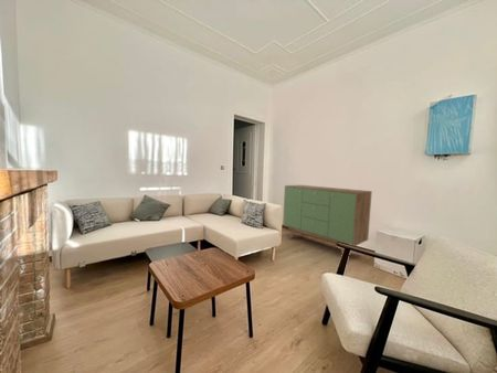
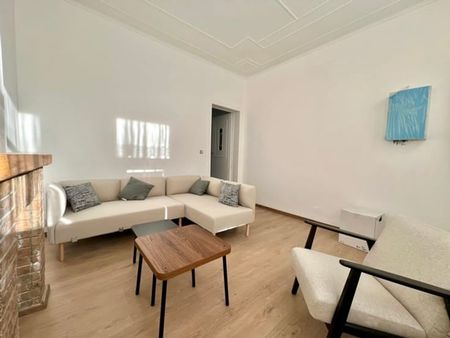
- sideboard [282,184,373,256]
